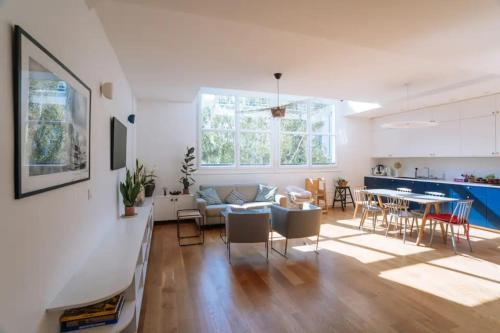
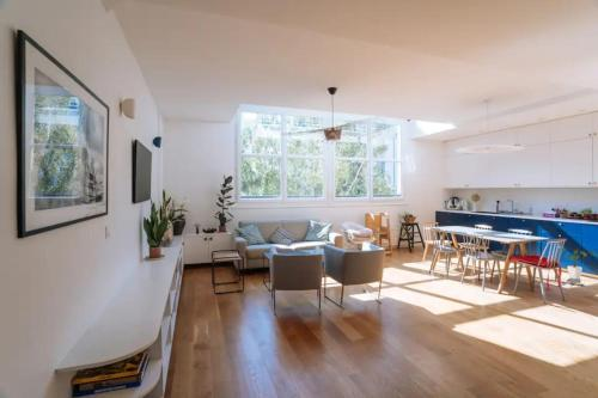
+ house plant [562,247,598,281]
